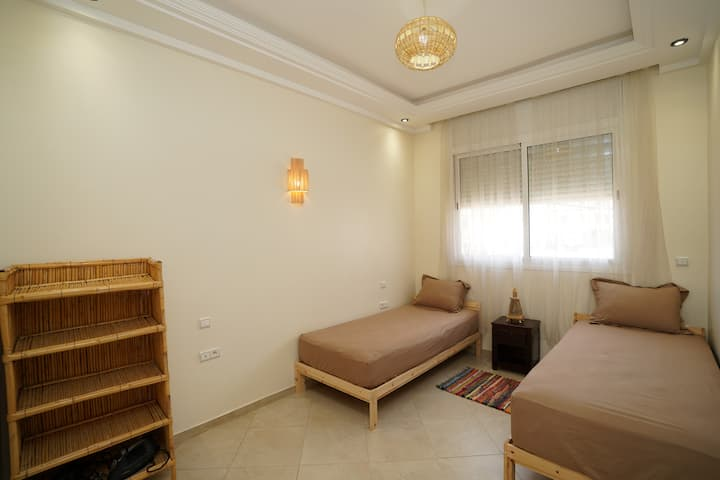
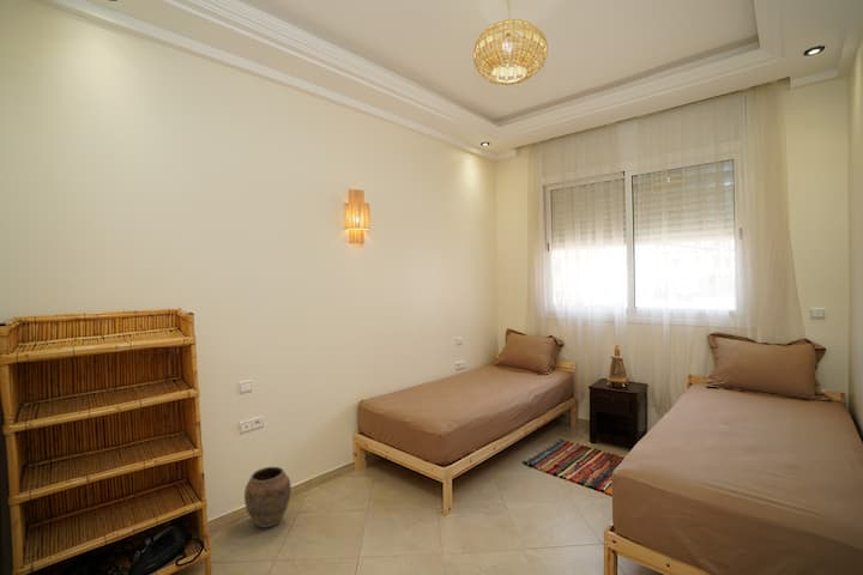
+ vase [243,466,292,529]
